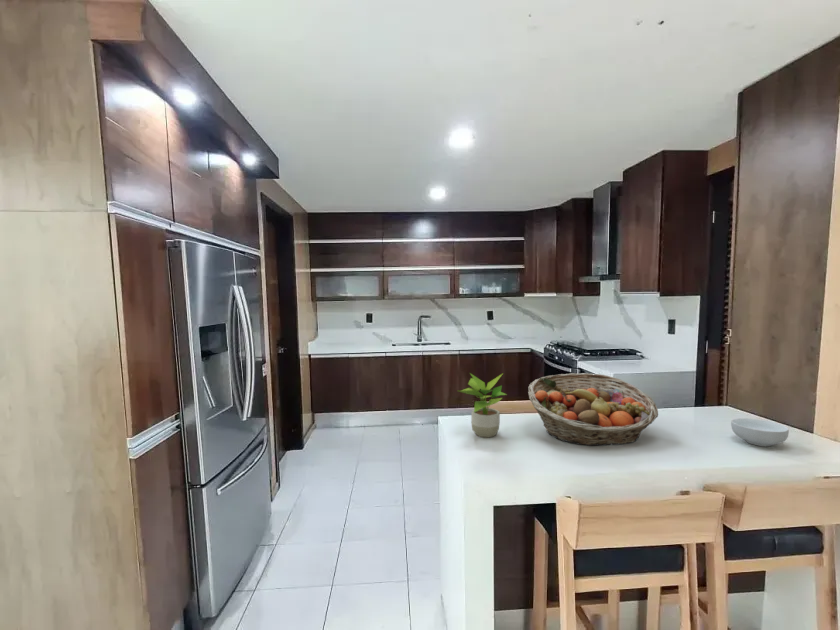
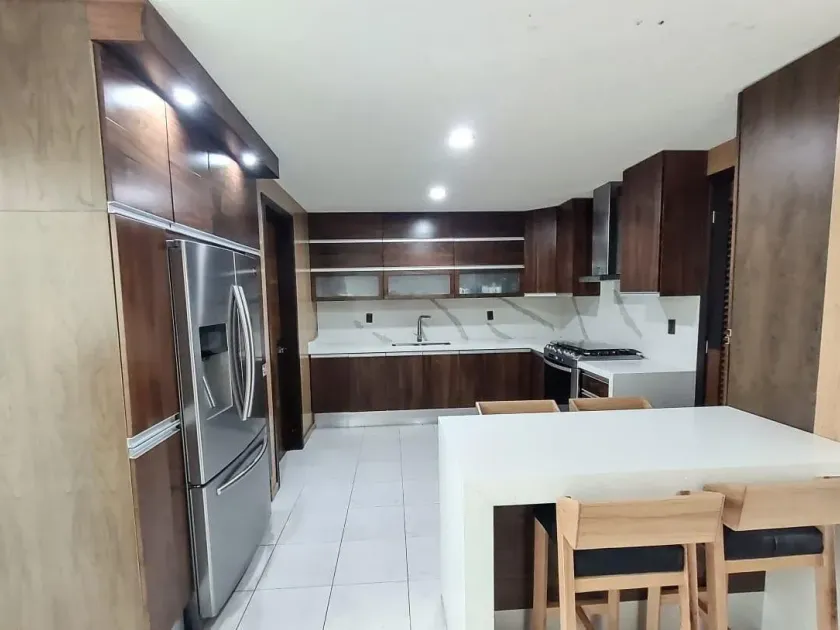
- fruit basket [527,372,659,447]
- potted plant [458,372,508,438]
- cereal bowl [730,417,790,447]
